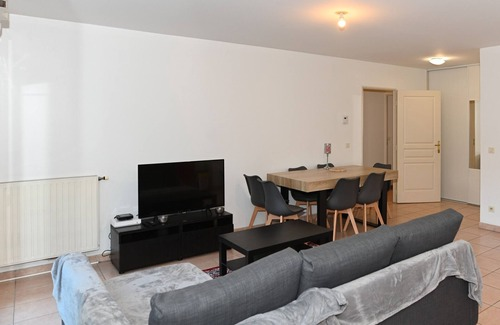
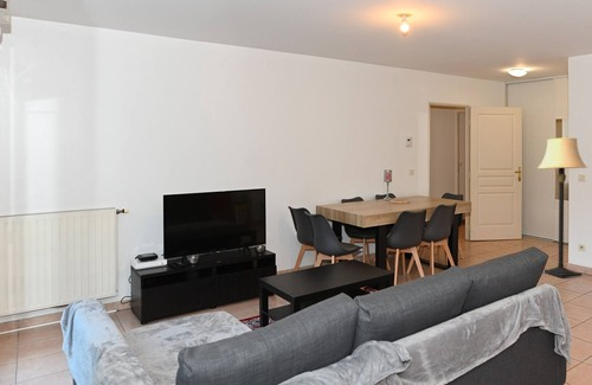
+ lamp [536,136,587,278]
